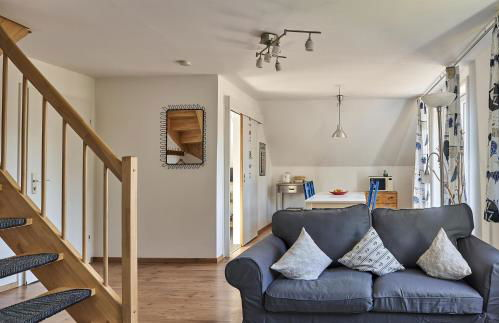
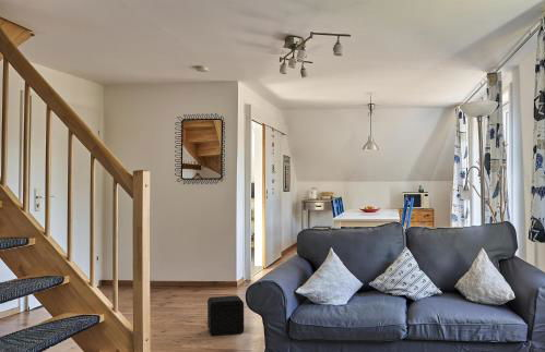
+ air purifier [206,294,245,337]
